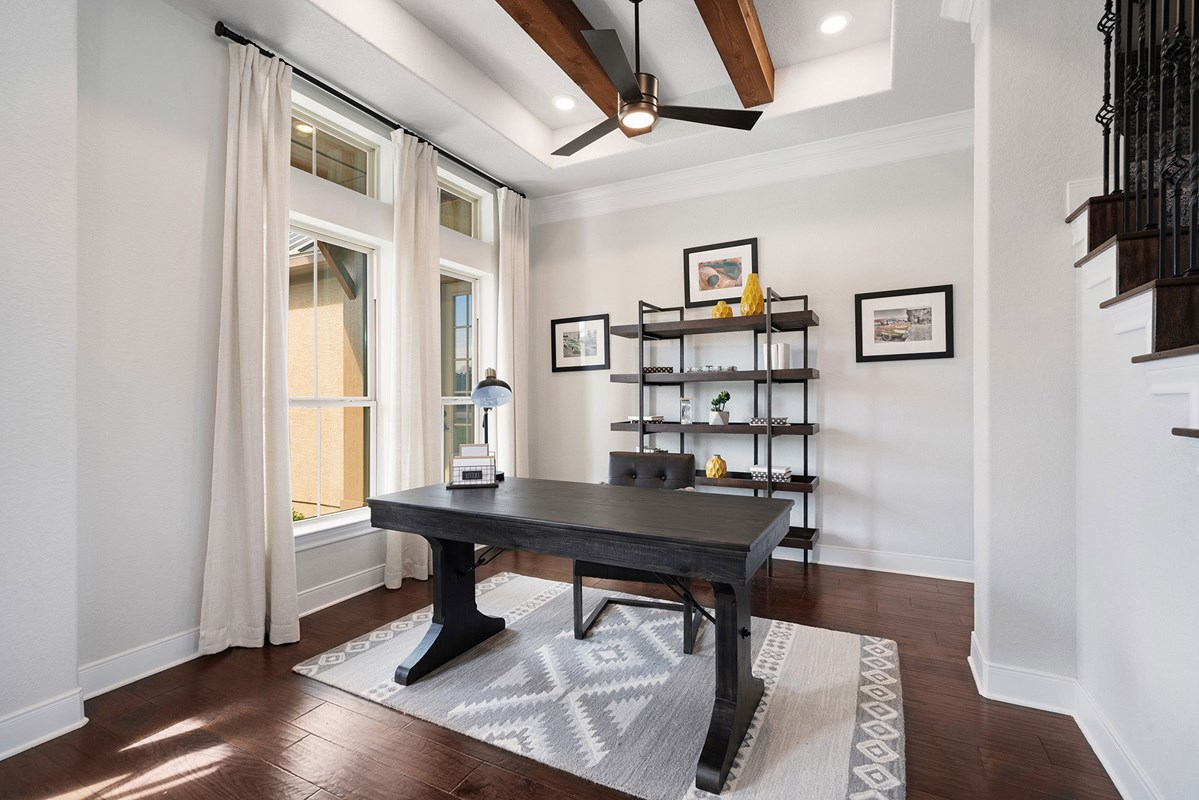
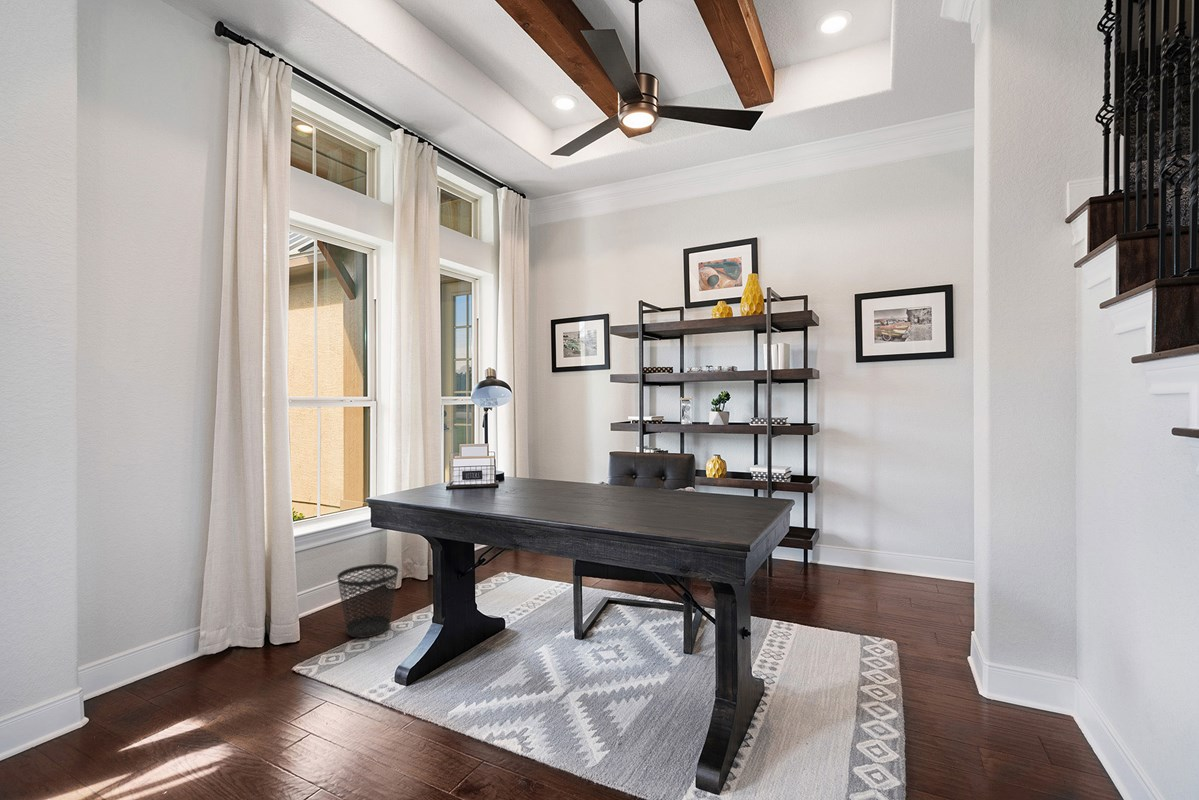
+ wastebasket [336,563,399,639]
